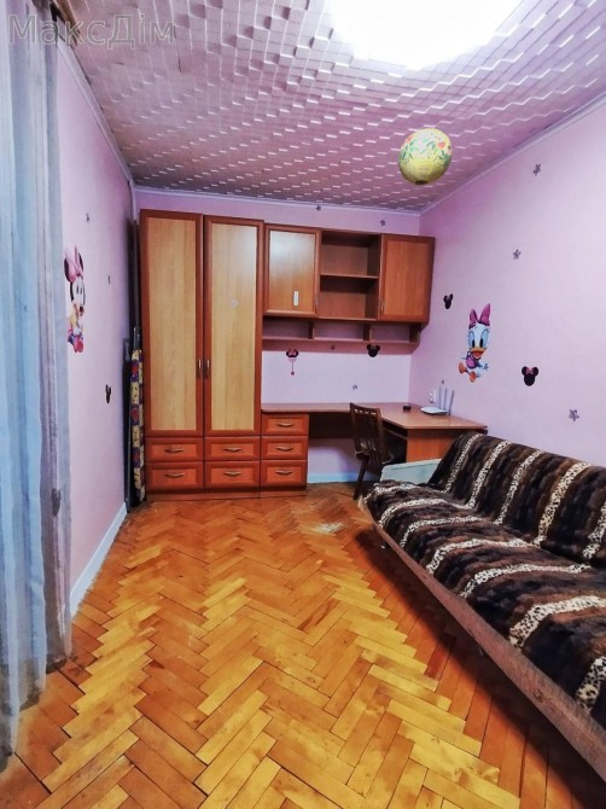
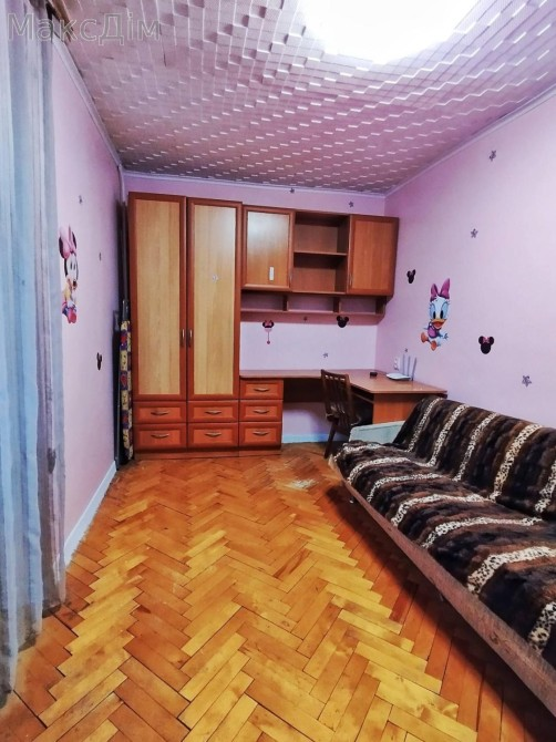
- paper lantern [397,127,454,186]
